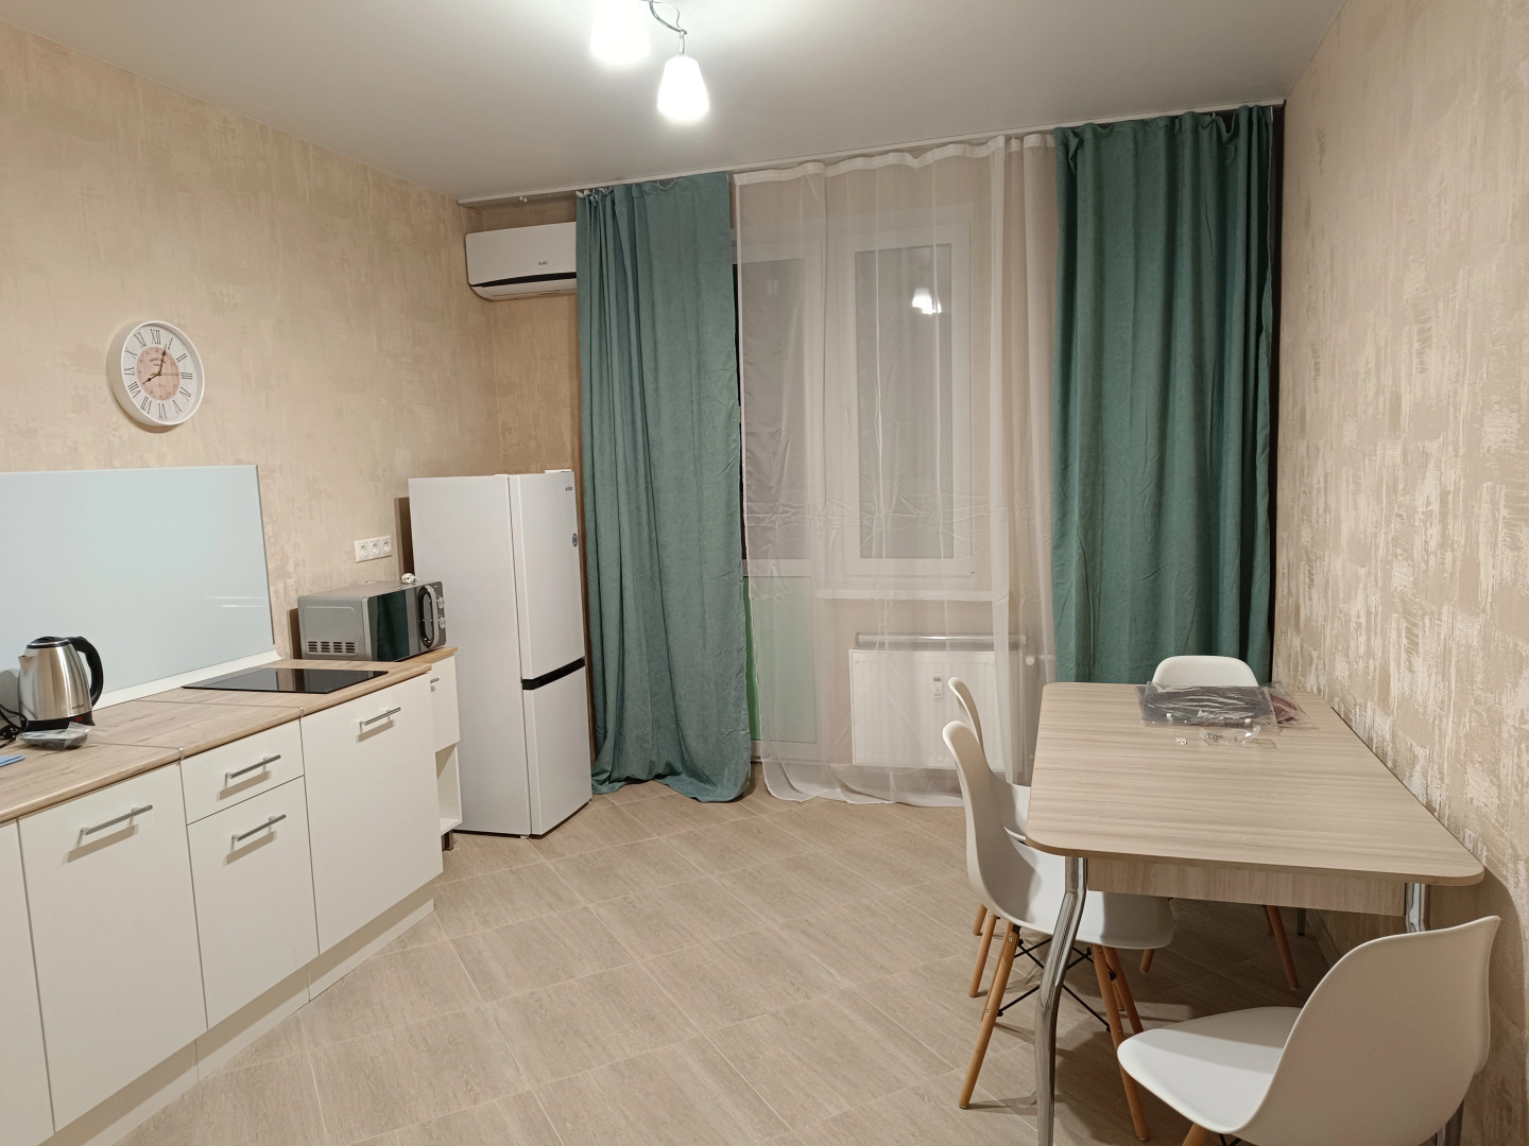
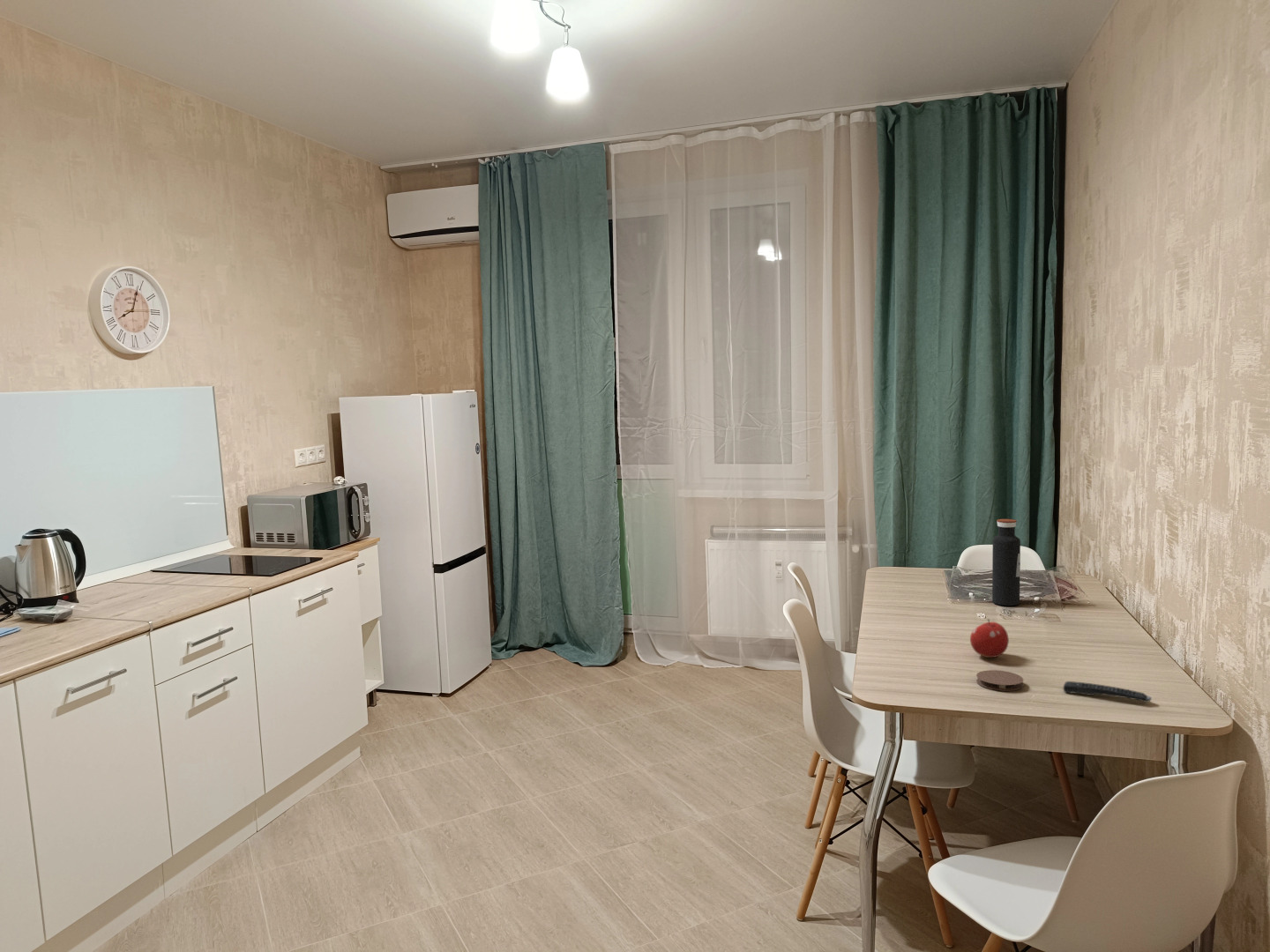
+ coaster [975,669,1024,692]
+ remote control [1063,681,1153,703]
+ fruit [969,618,1010,658]
+ water bottle [991,518,1021,606]
